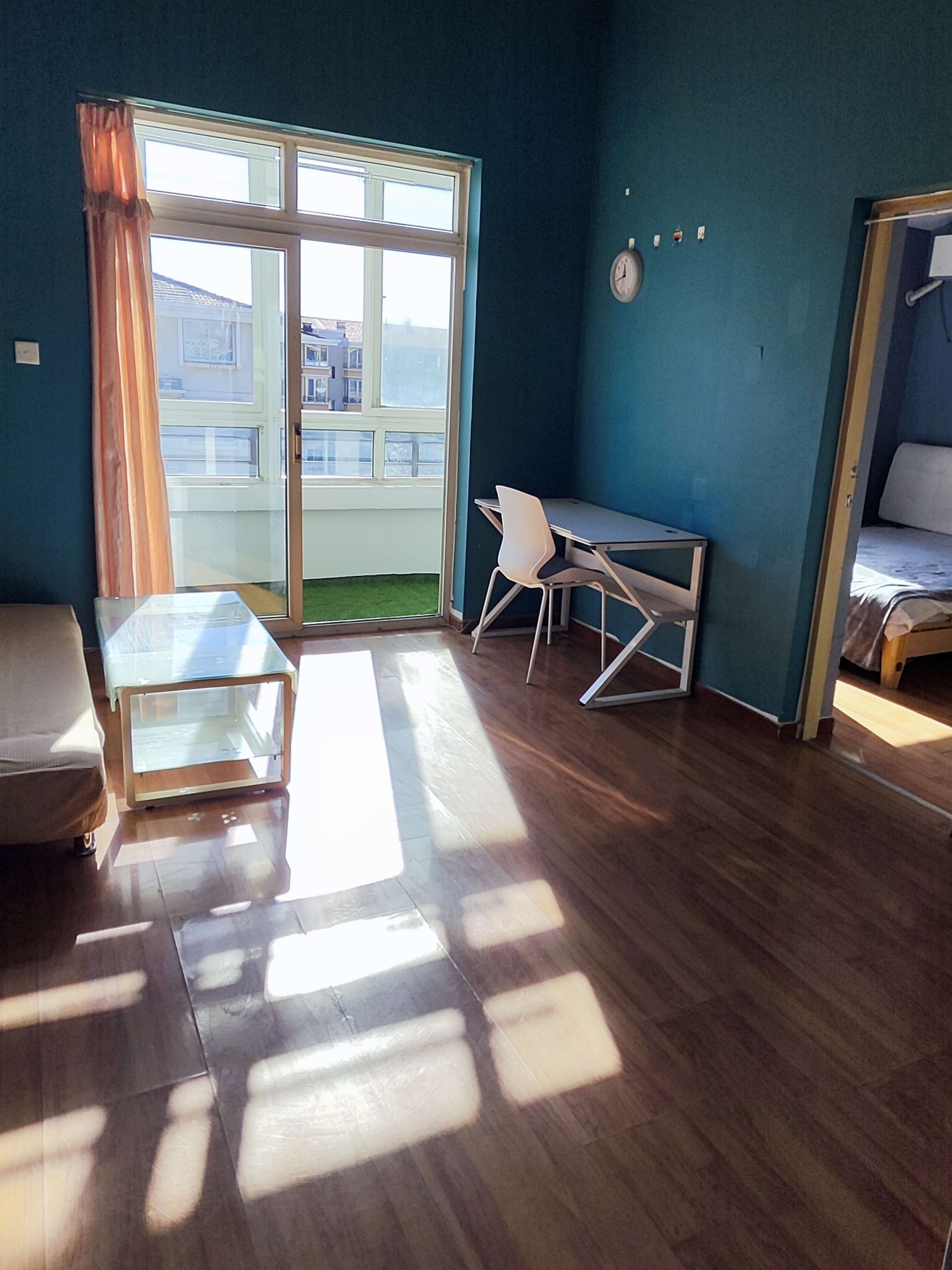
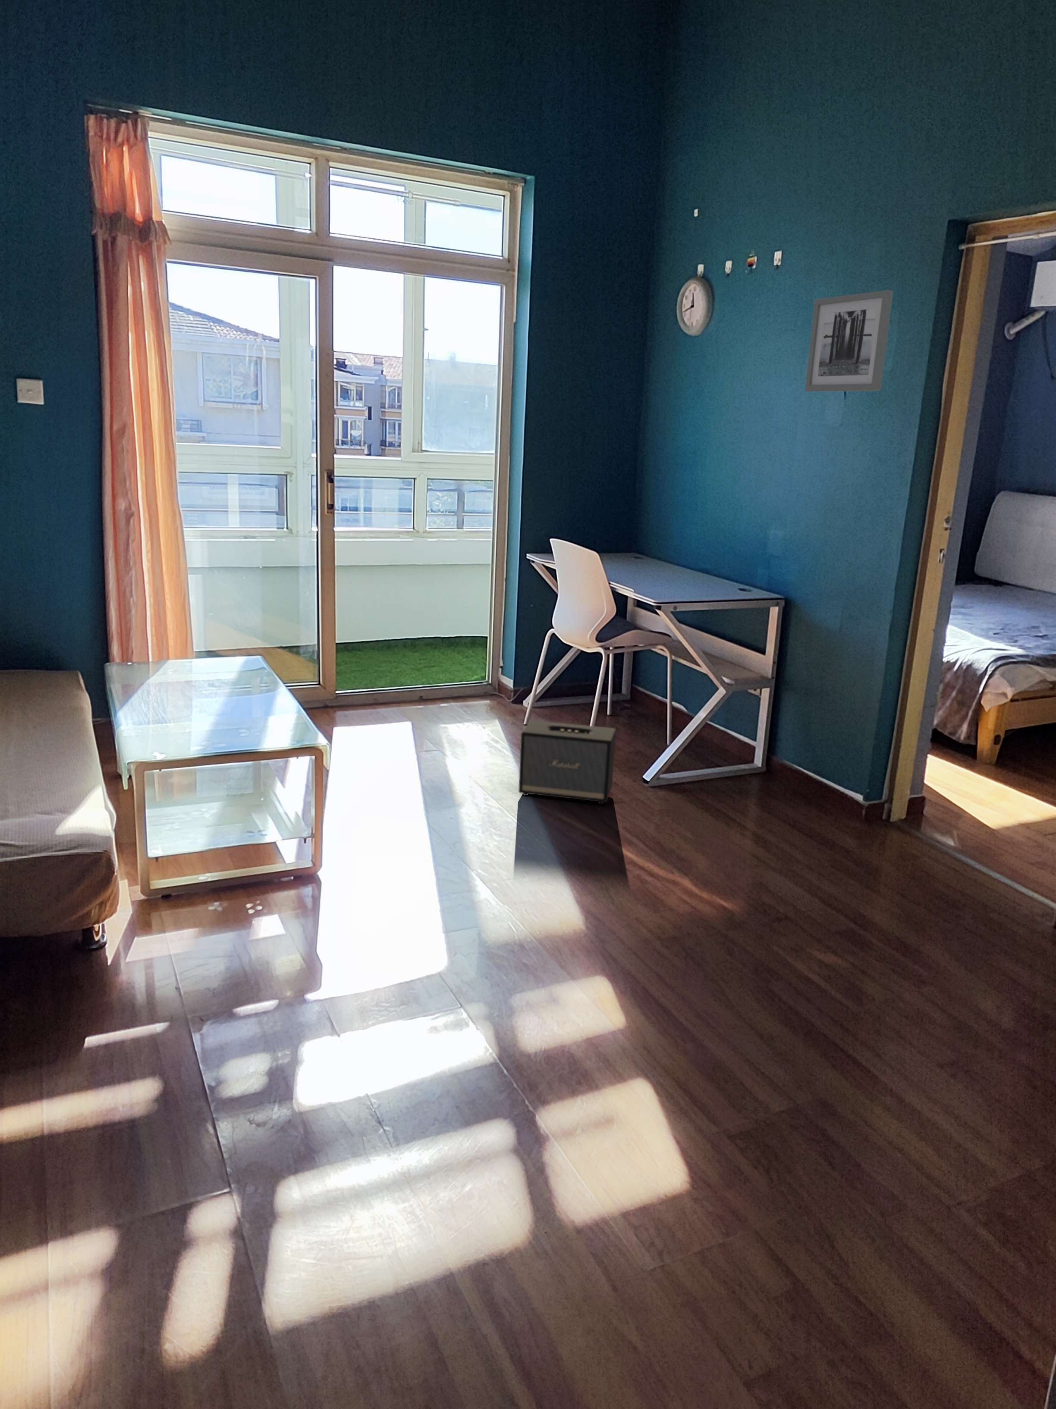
+ speaker [518,720,617,804]
+ wall art [804,290,894,393]
